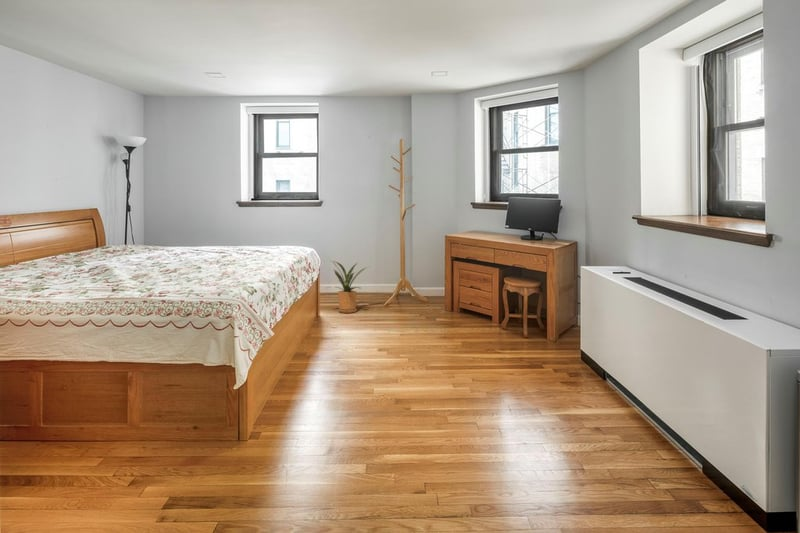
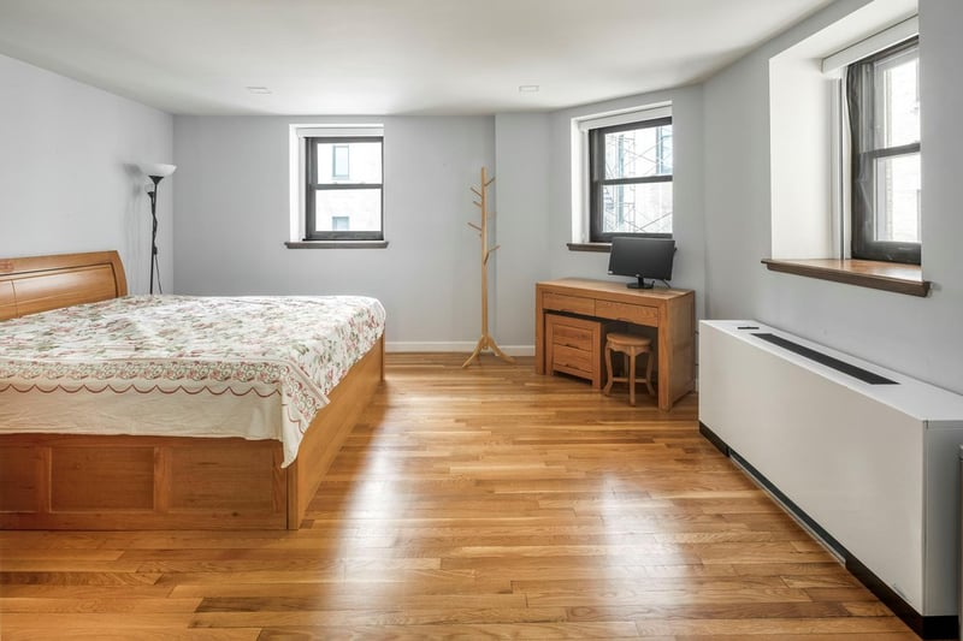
- house plant [326,260,369,314]
